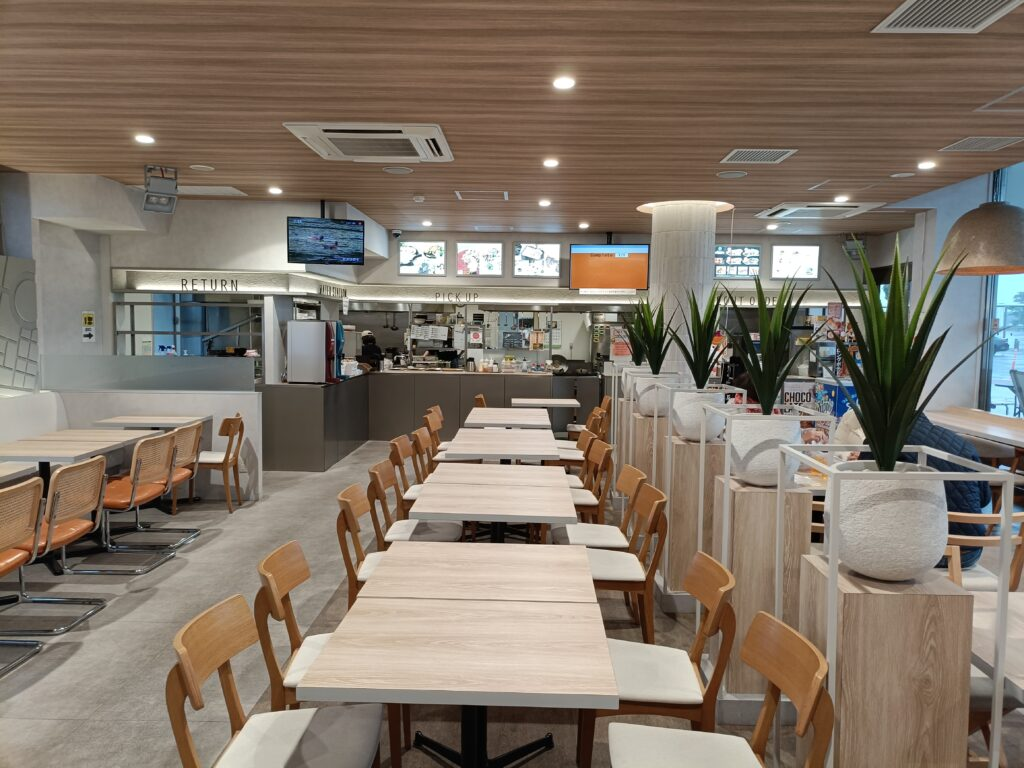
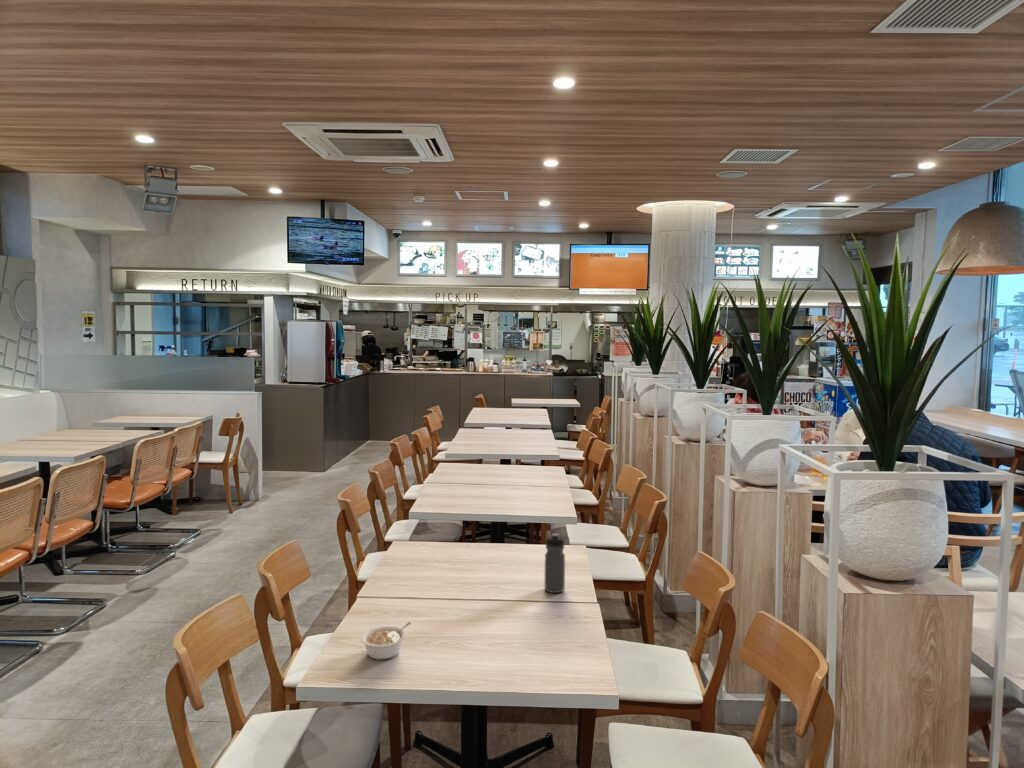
+ water bottle [544,533,566,594]
+ legume [360,621,412,660]
